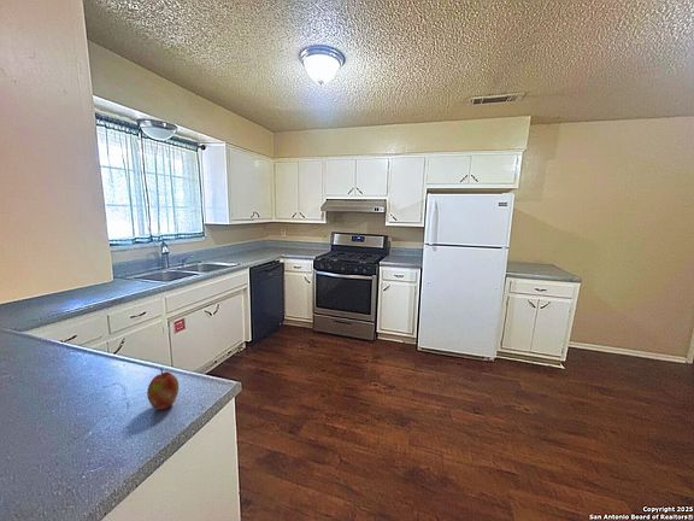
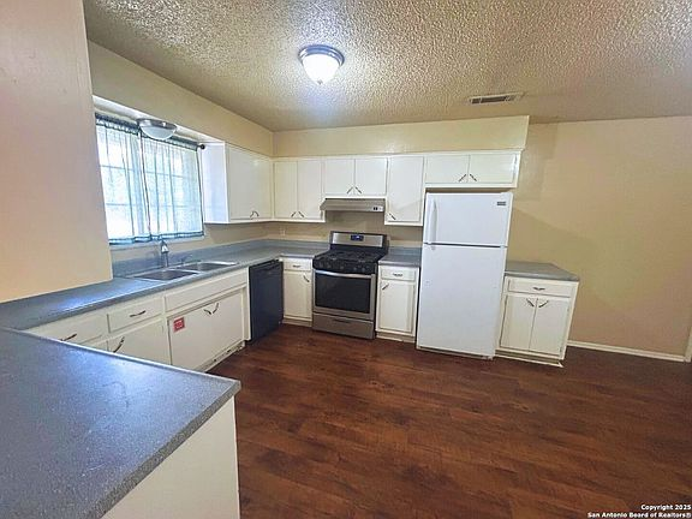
- apple [146,368,180,410]
